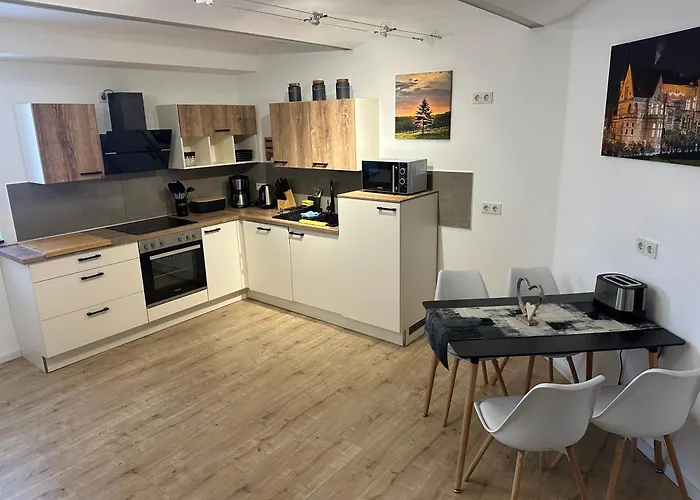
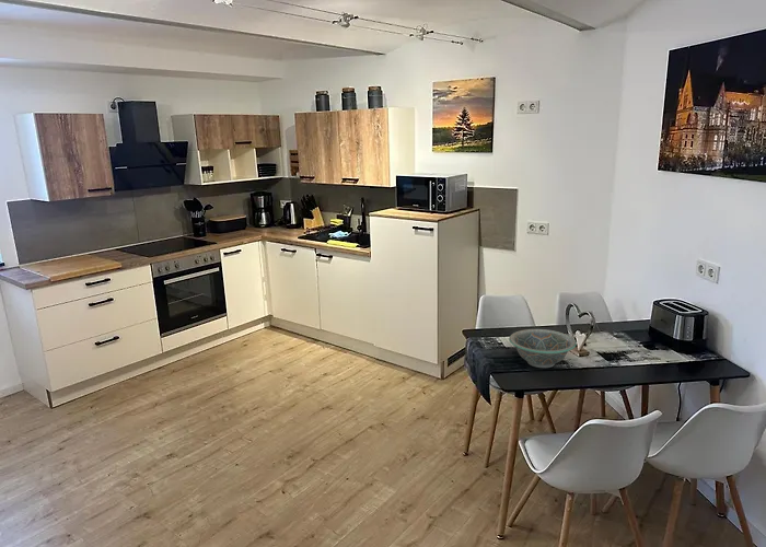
+ decorative bowl [508,328,577,369]
